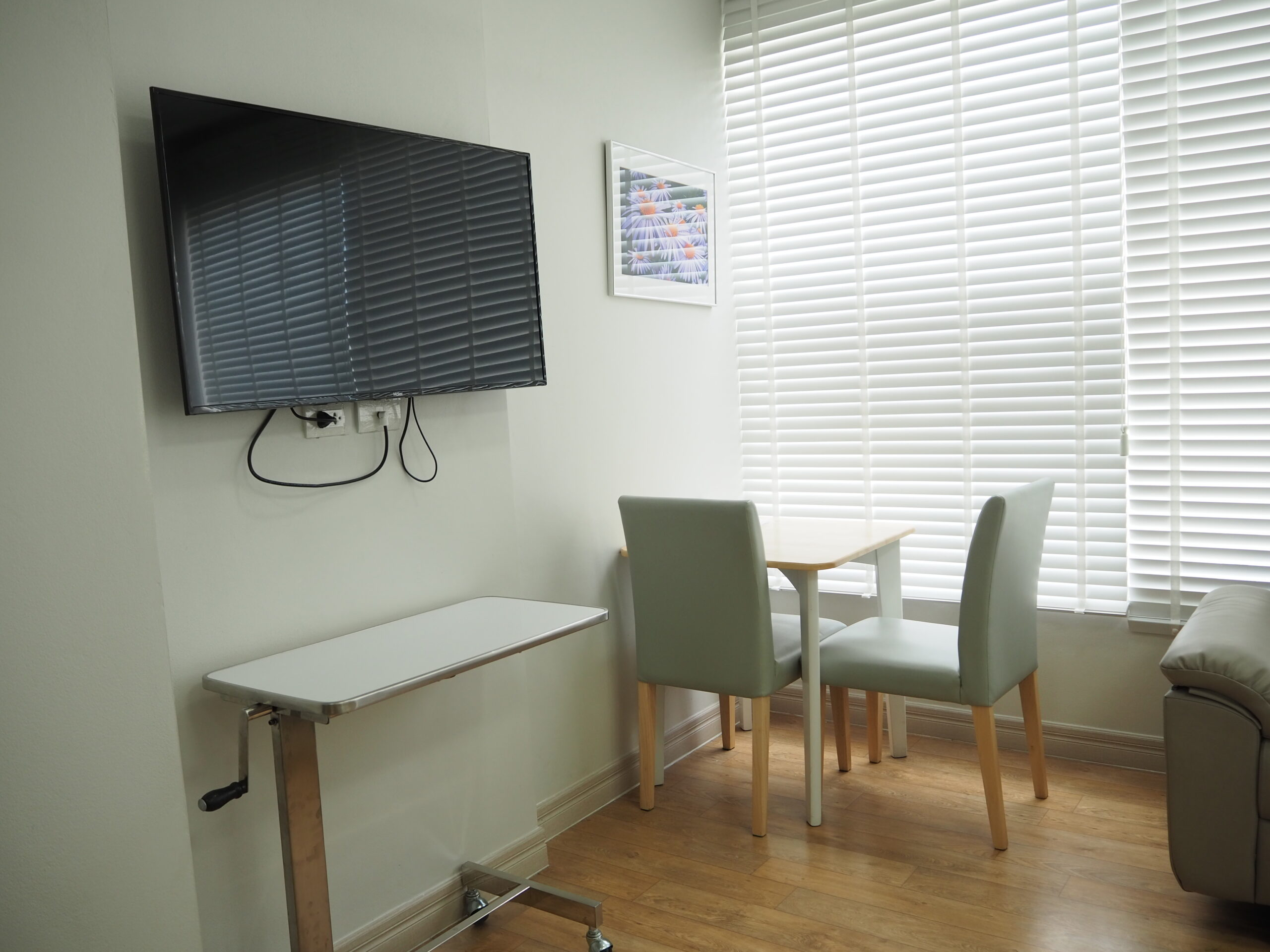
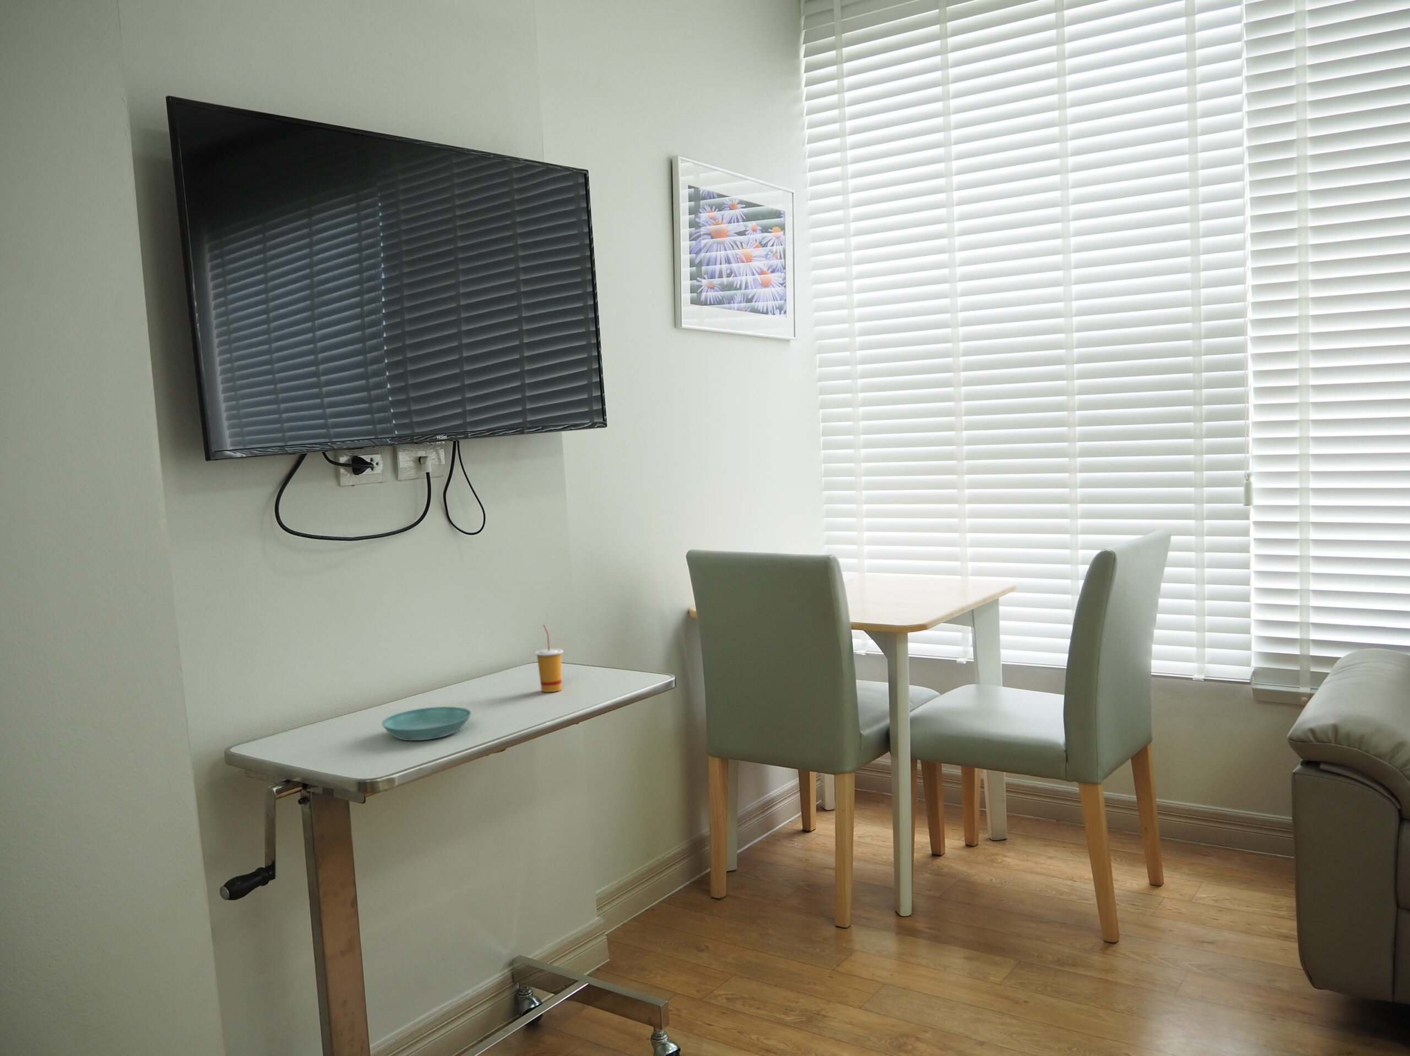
+ drinking cup [534,623,564,692]
+ saucer [381,707,472,741]
